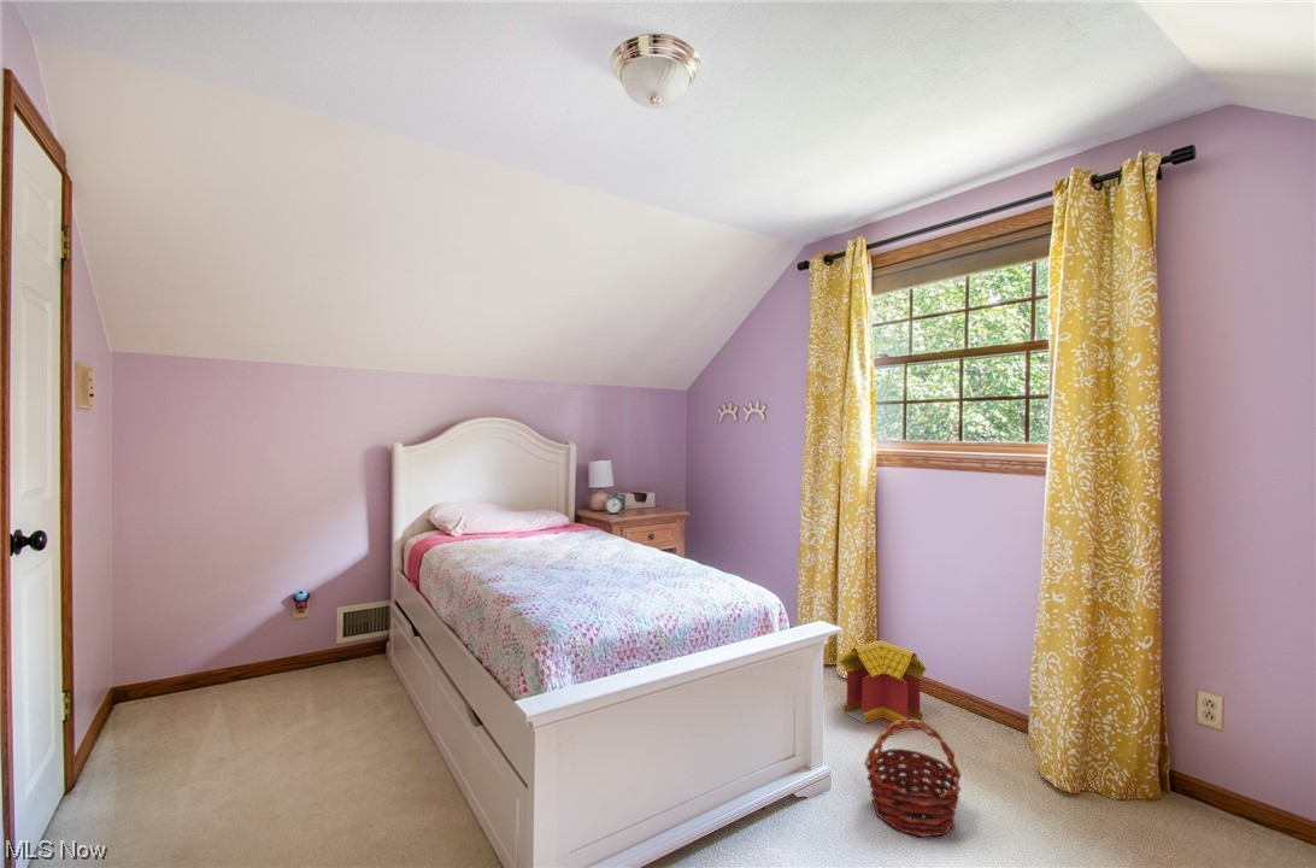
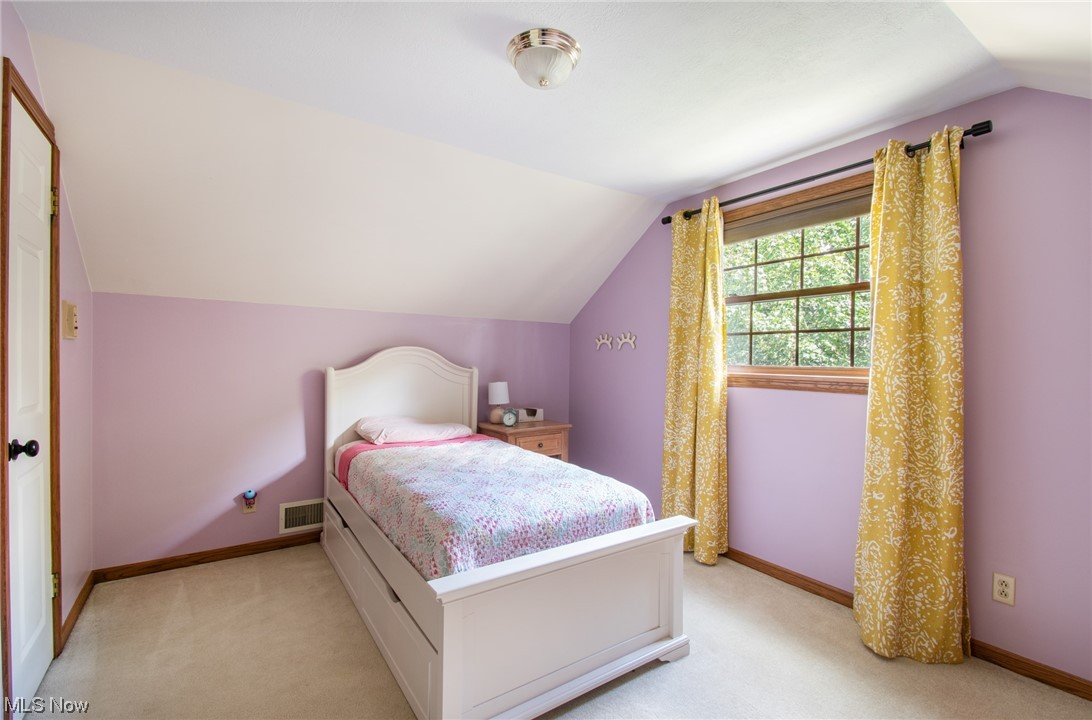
- basket [863,720,963,838]
- toy house [838,639,928,725]
